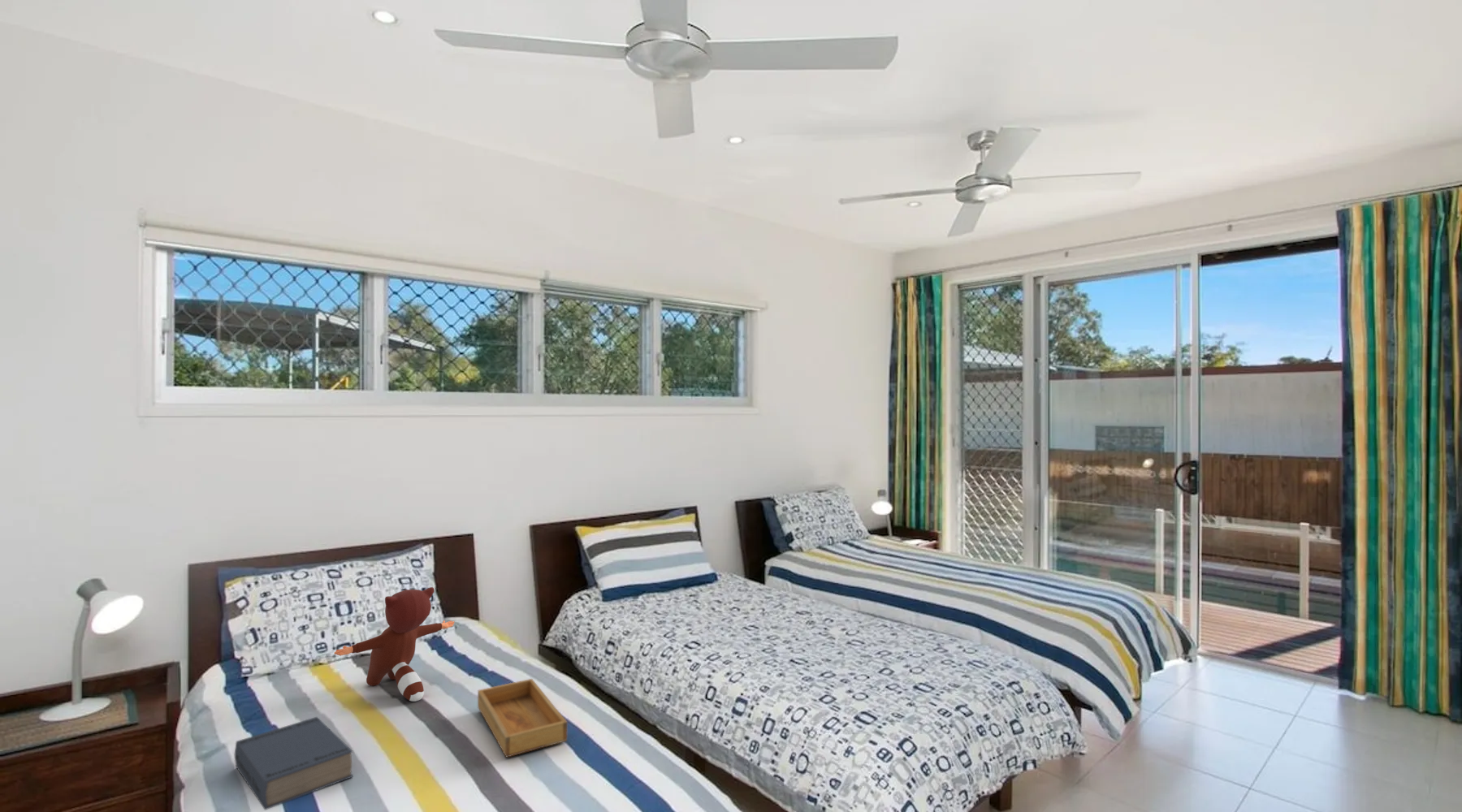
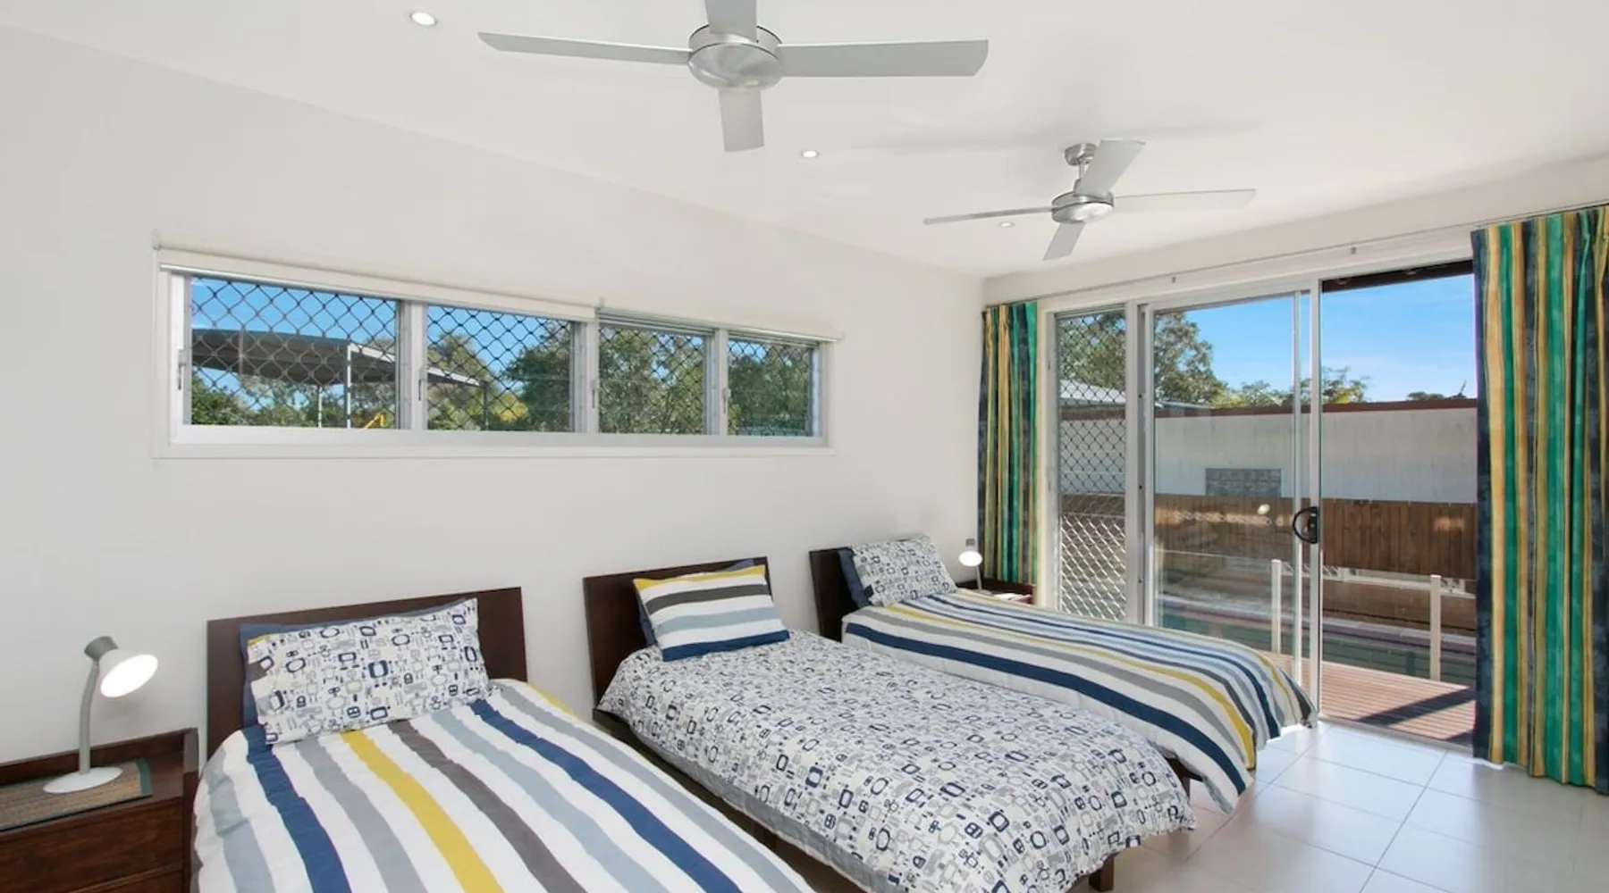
- toy figure [334,586,455,702]
- book [234,716,353,811]
- tray [477,678,568,758]
